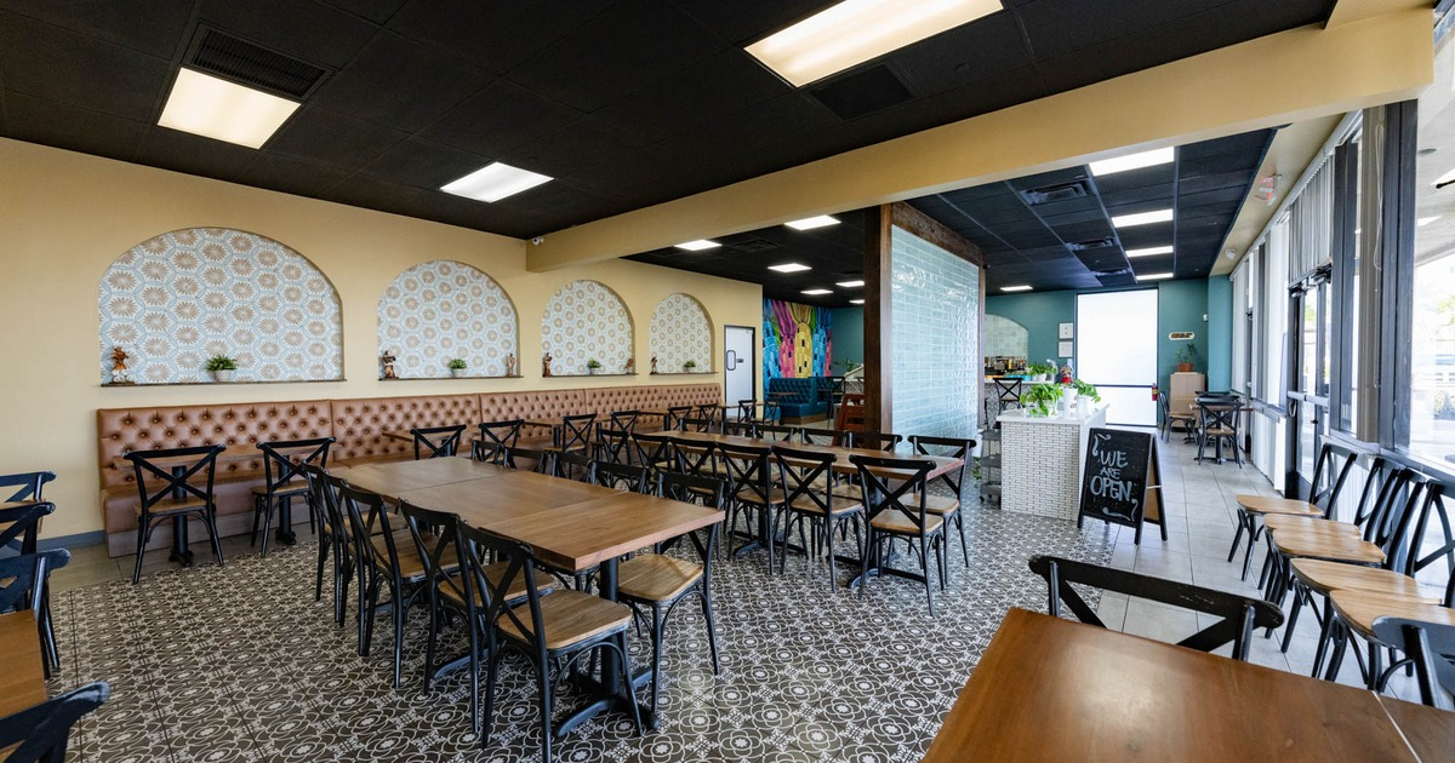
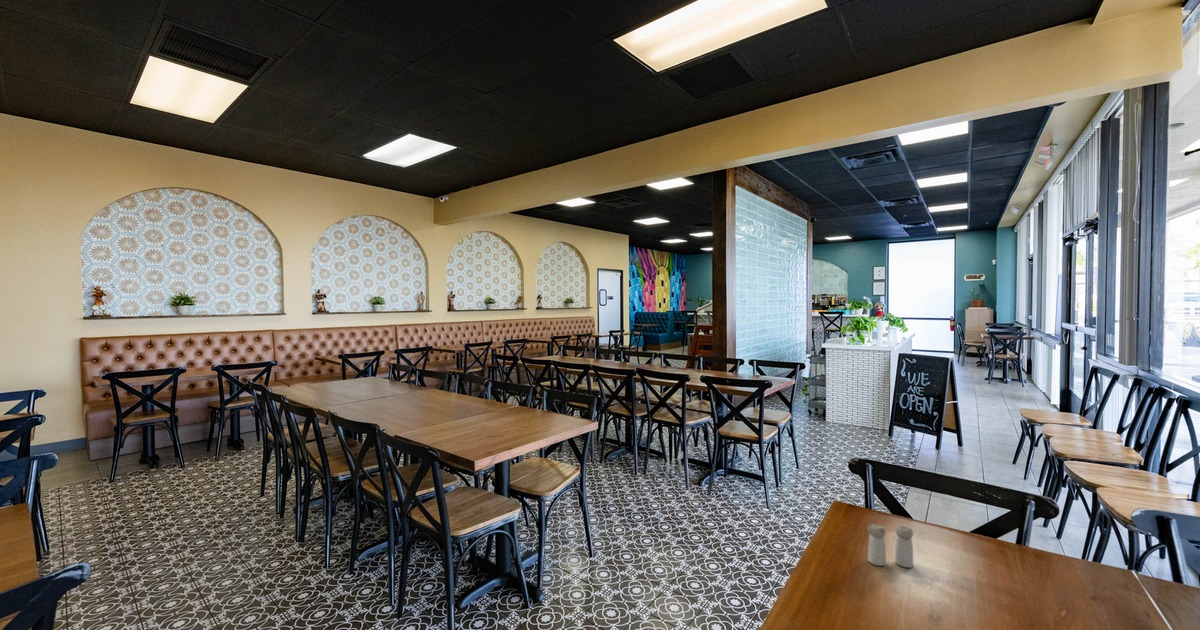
+ salt and pepper shaker [867,523,914,569]
